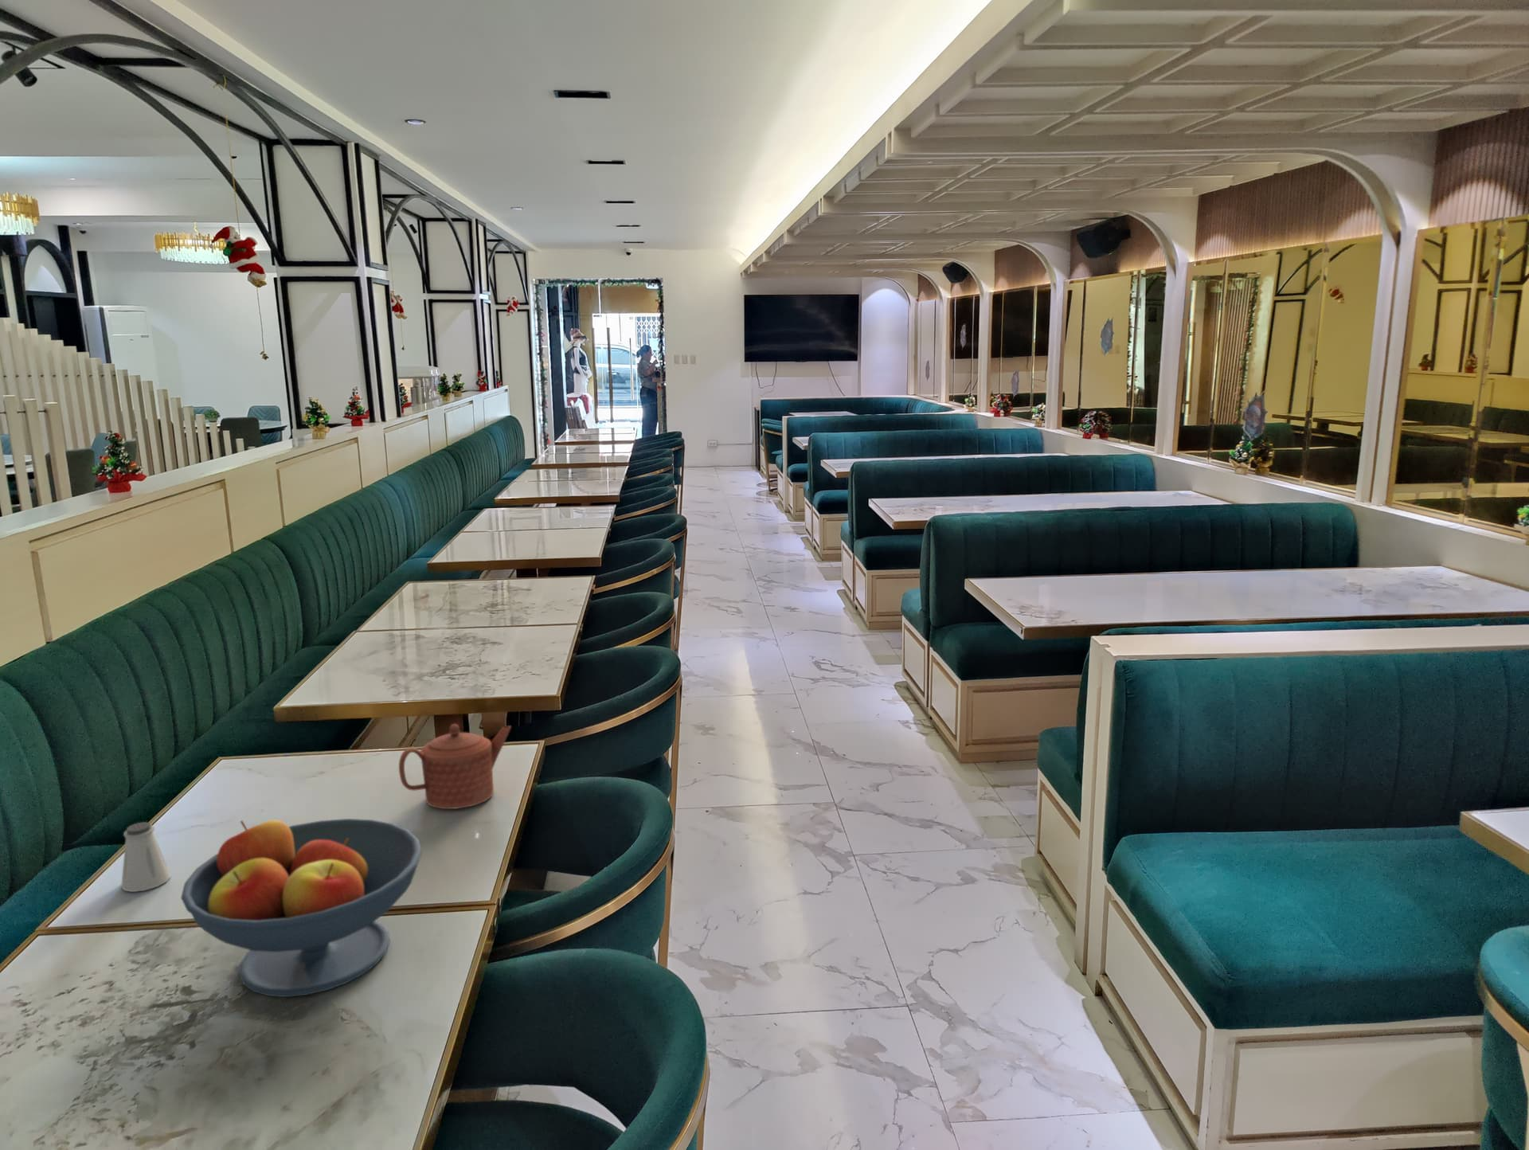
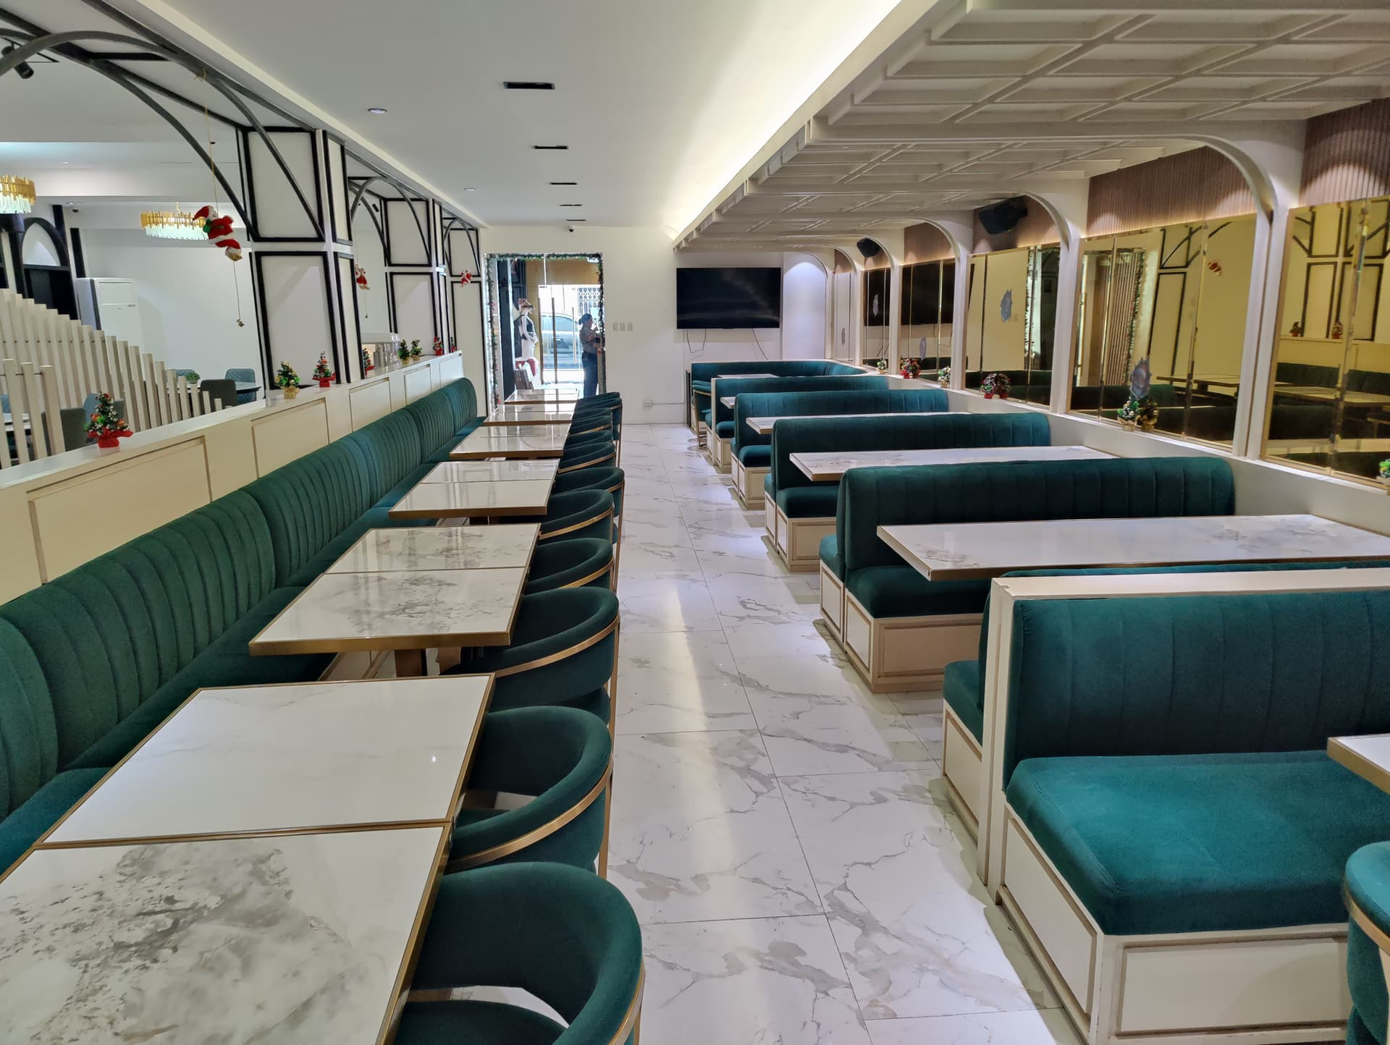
- saltshaker [121,821,171,893]
- fruit bowl [180,818,423,998]
- teapot [399,724,512,809]
